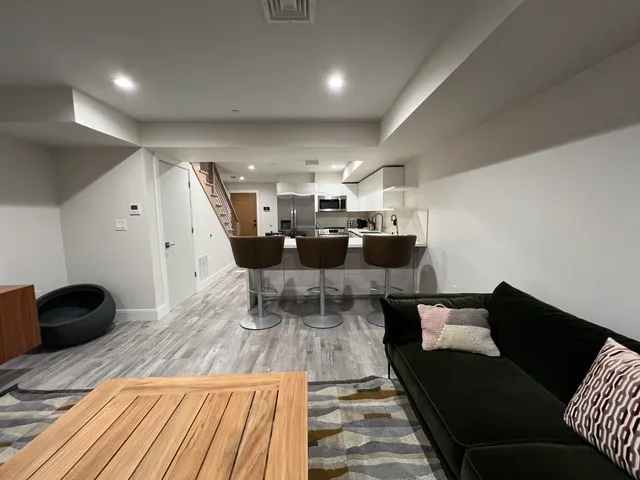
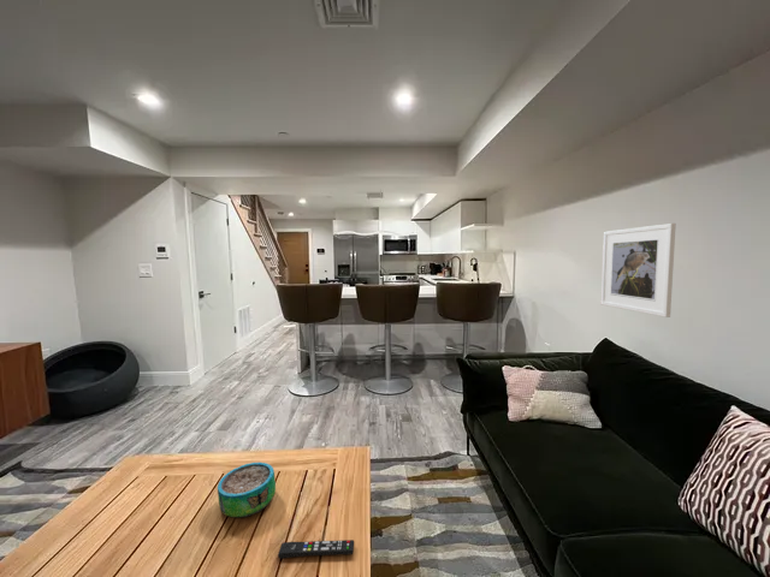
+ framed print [600,222,677,319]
+ remote control [277,539,355,560]
+ decorative bowl [217,462,277,519]
